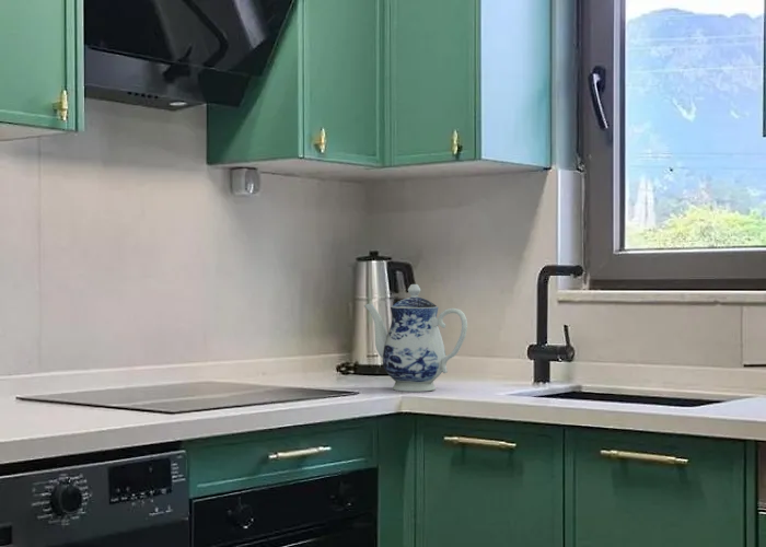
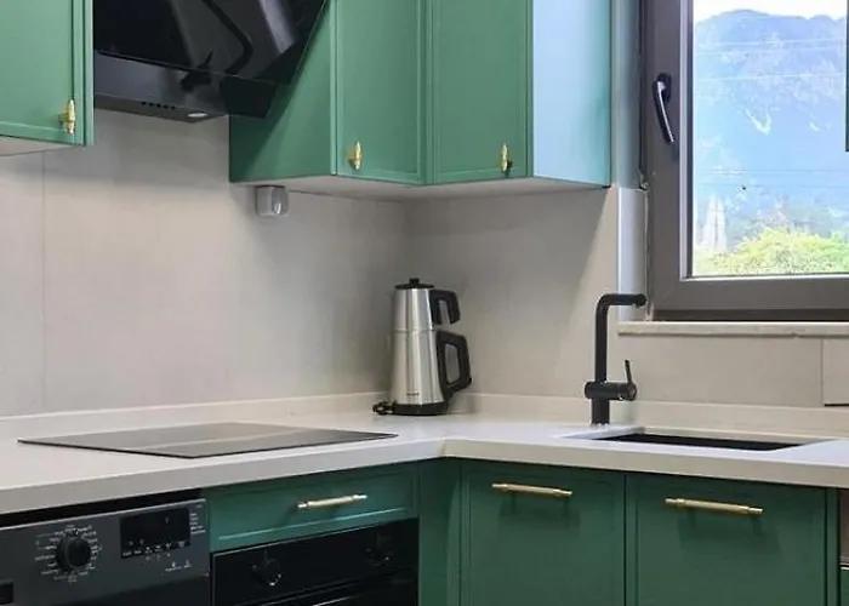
- teapot [363,283,468,393]
